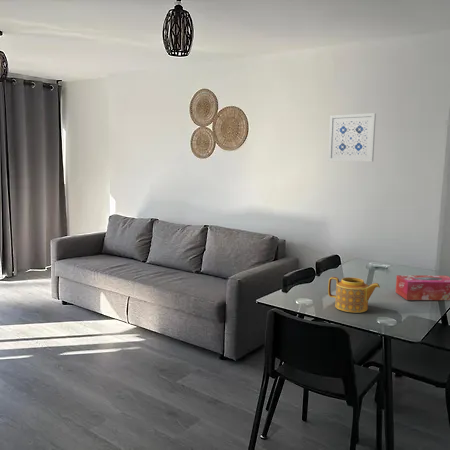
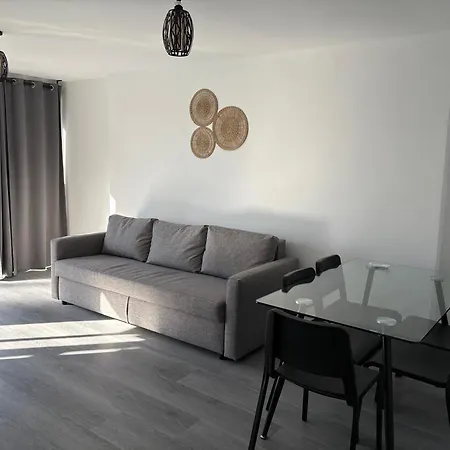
- teapot [327,276,381,314]
- wall art [327,112,377,162]
- tissue box [395,274,450,301]
